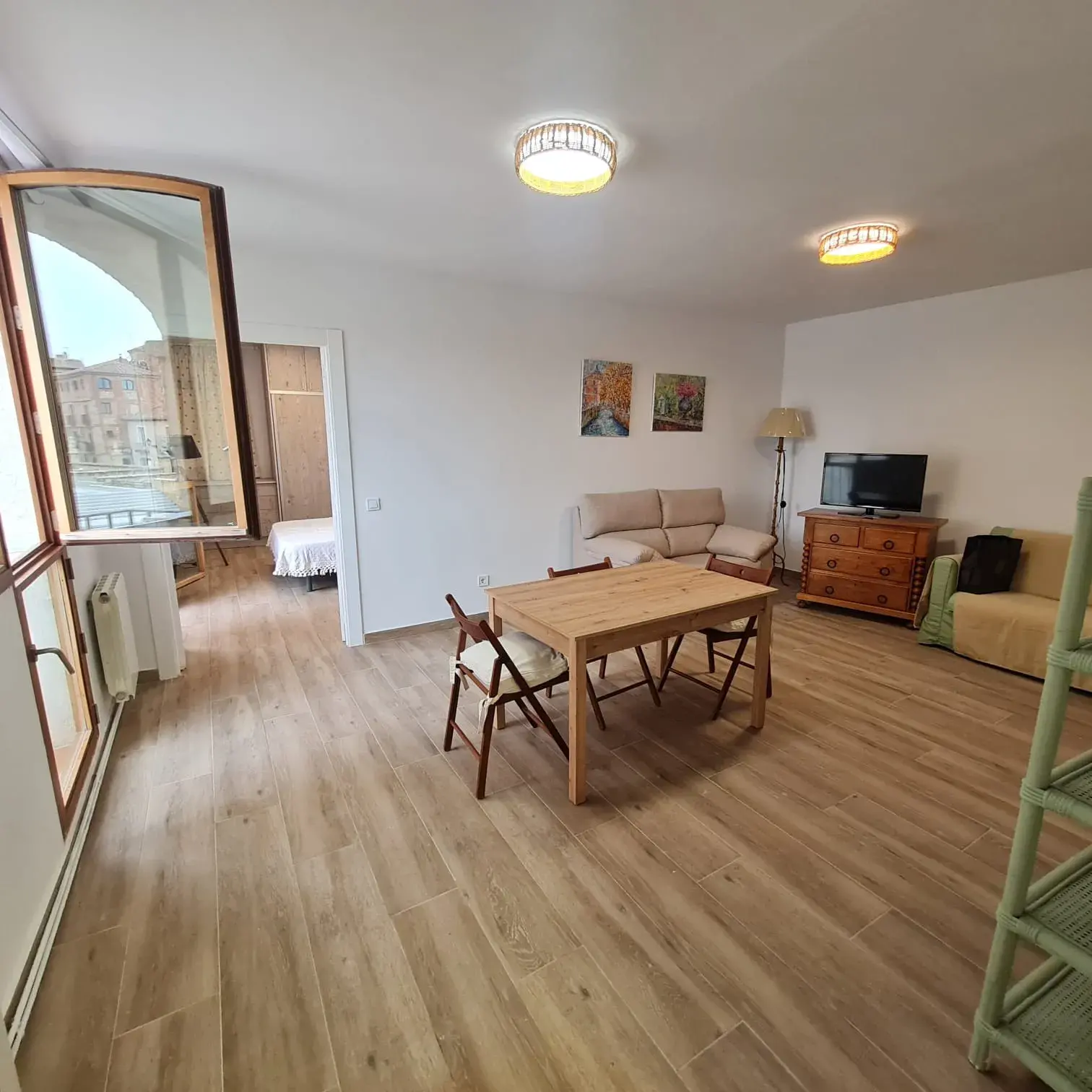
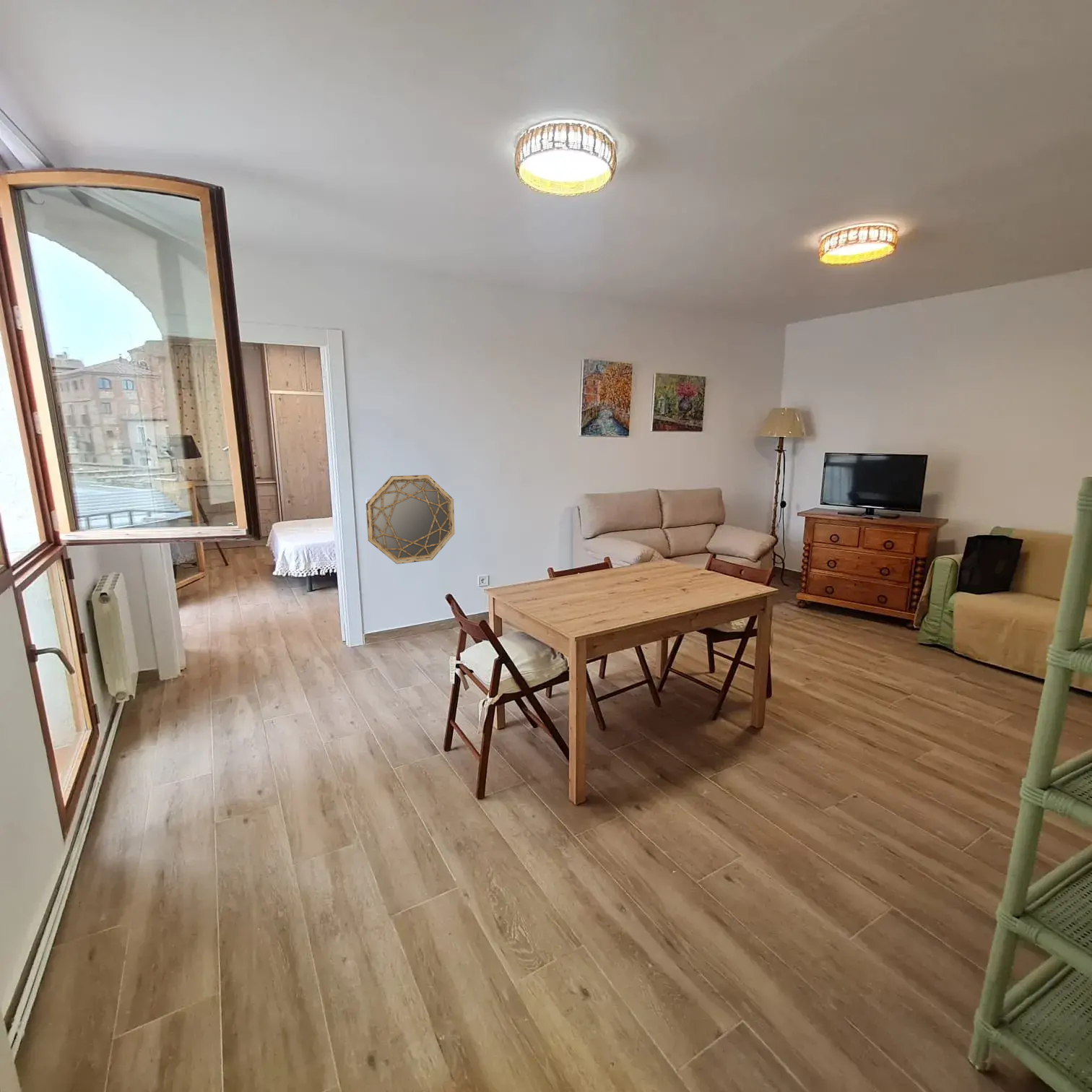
+ home mirror [365,475,455,565]
